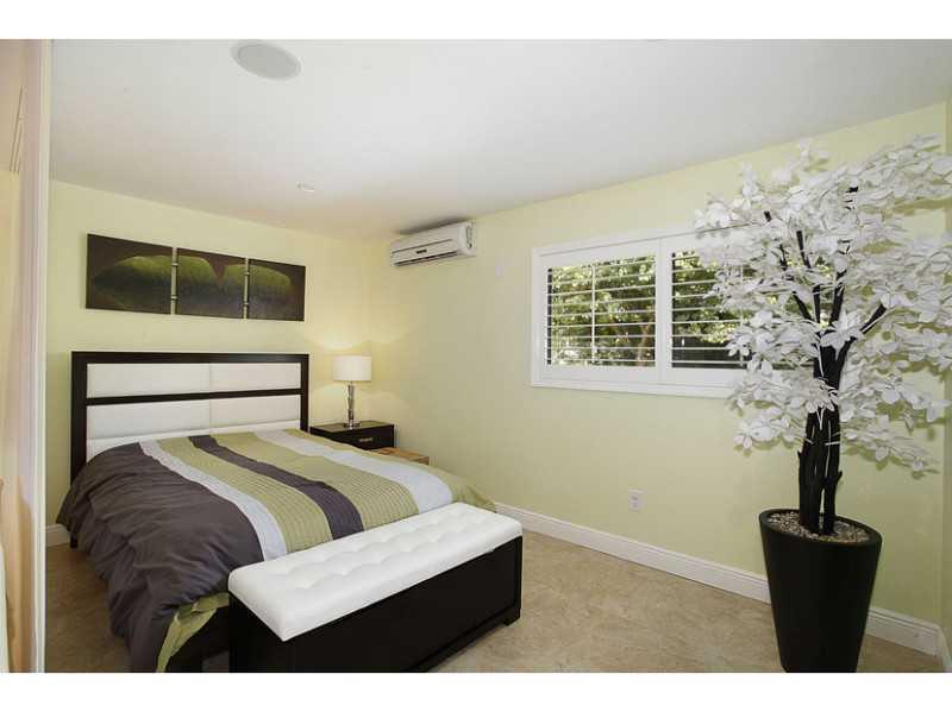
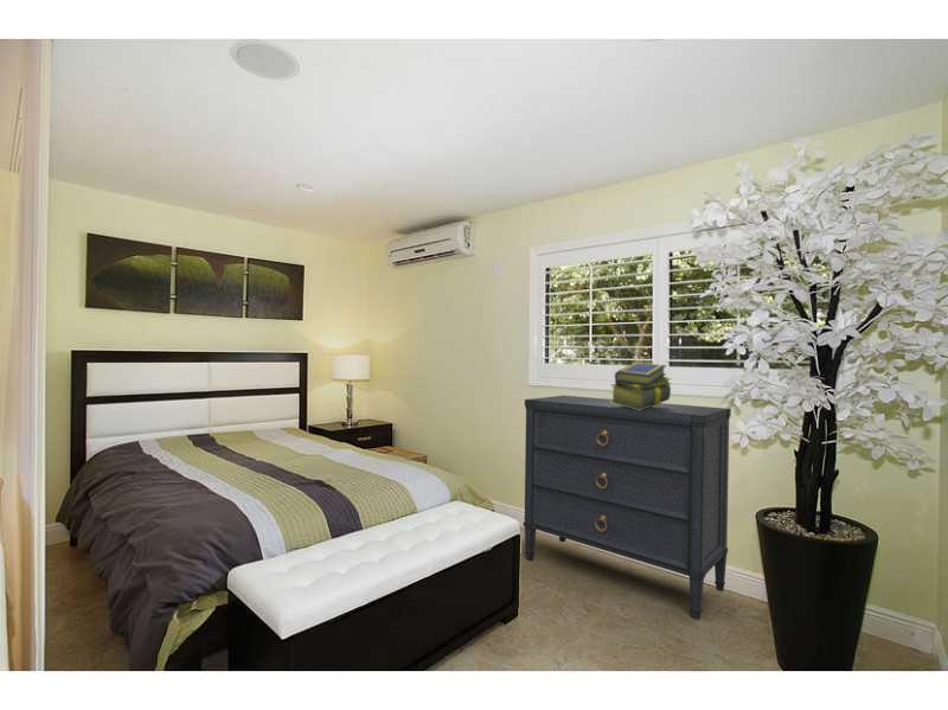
+ dresser [523,395,732,621]
+ stack of books [610,362,673,410]
